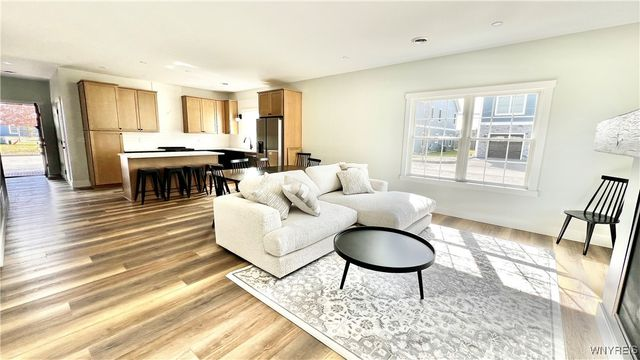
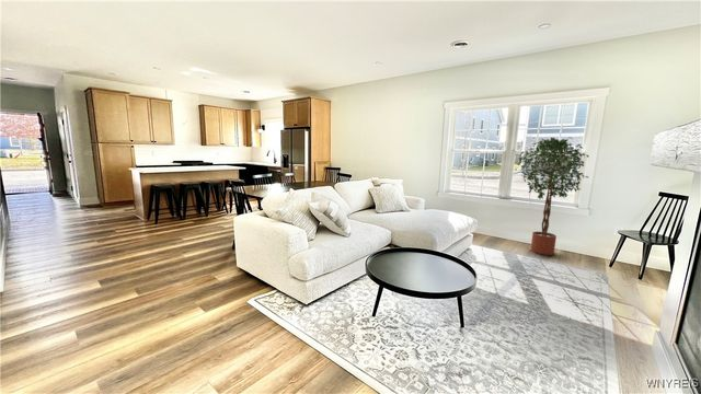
+ potted tree [517,137,590,256]
